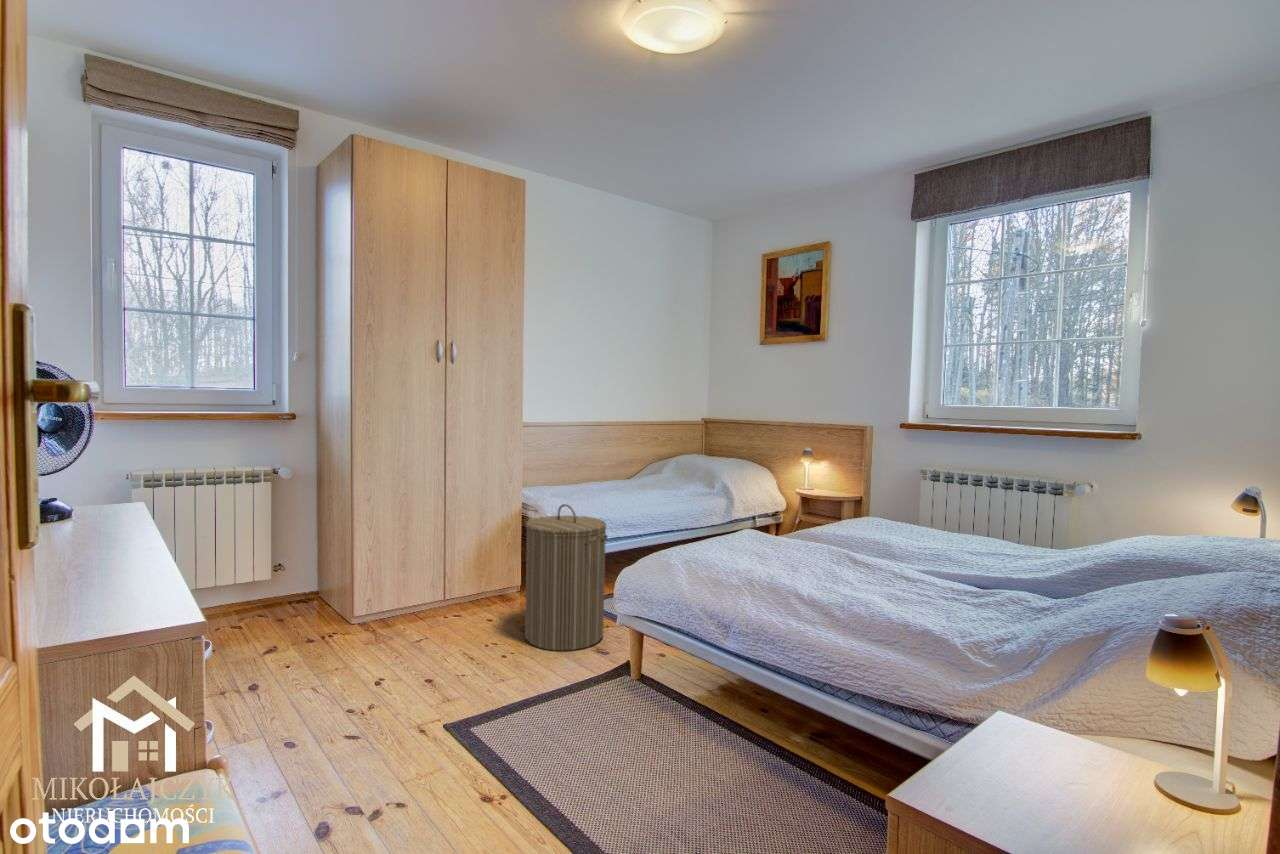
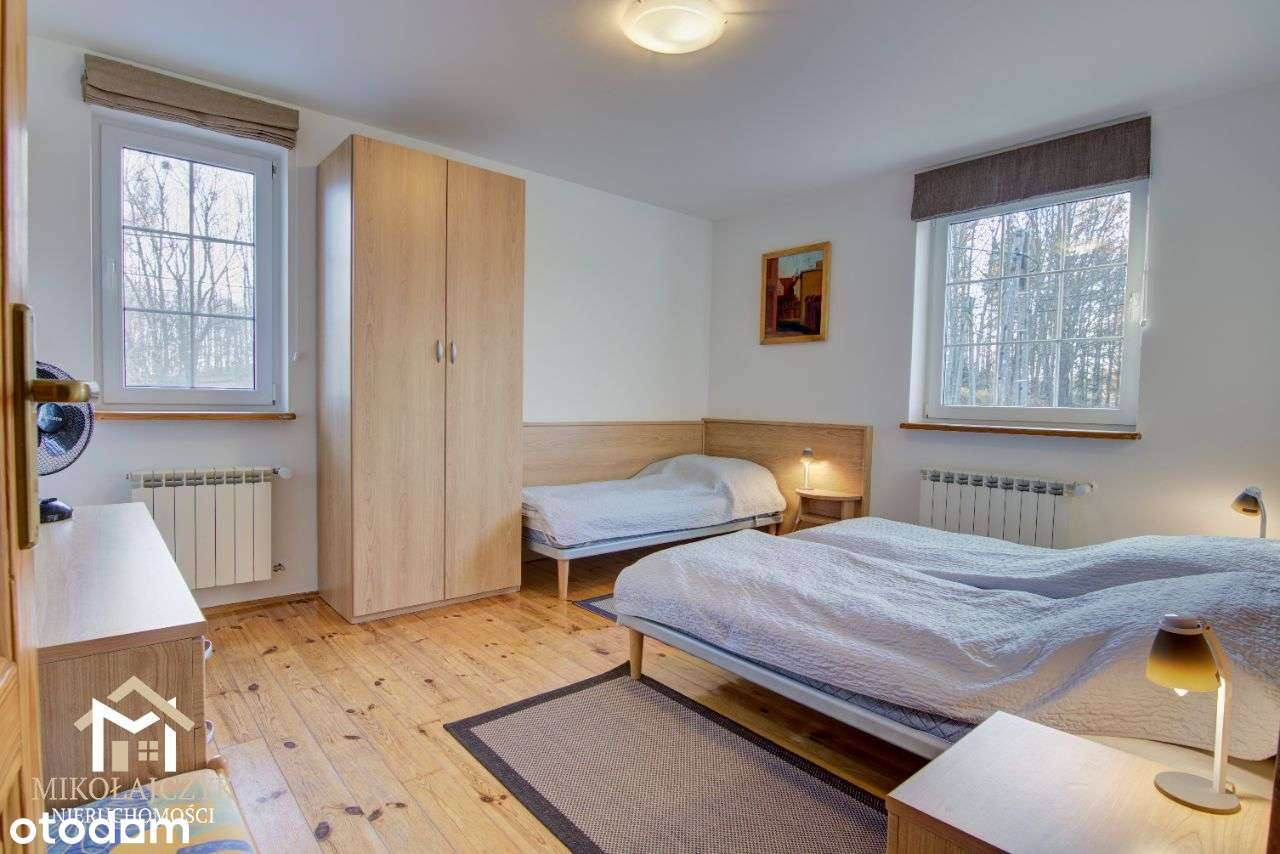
- laundry hamper [524,503,609,652]
